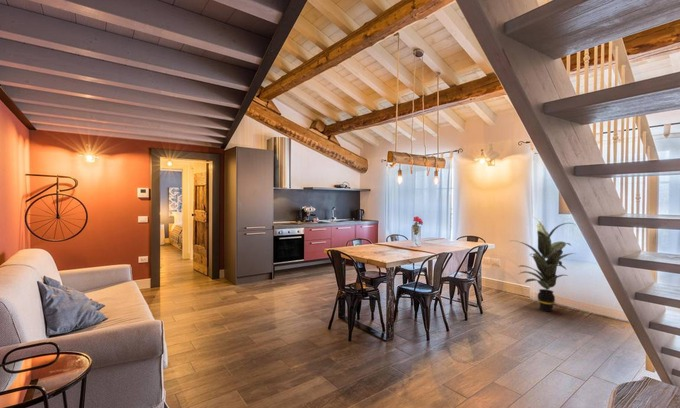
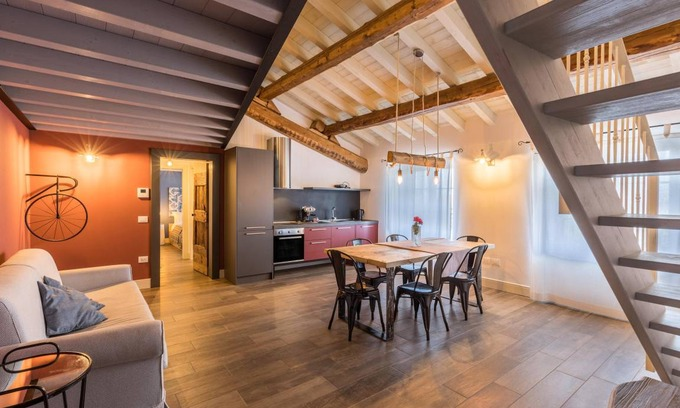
- indoor plant [510,216,578,312]
